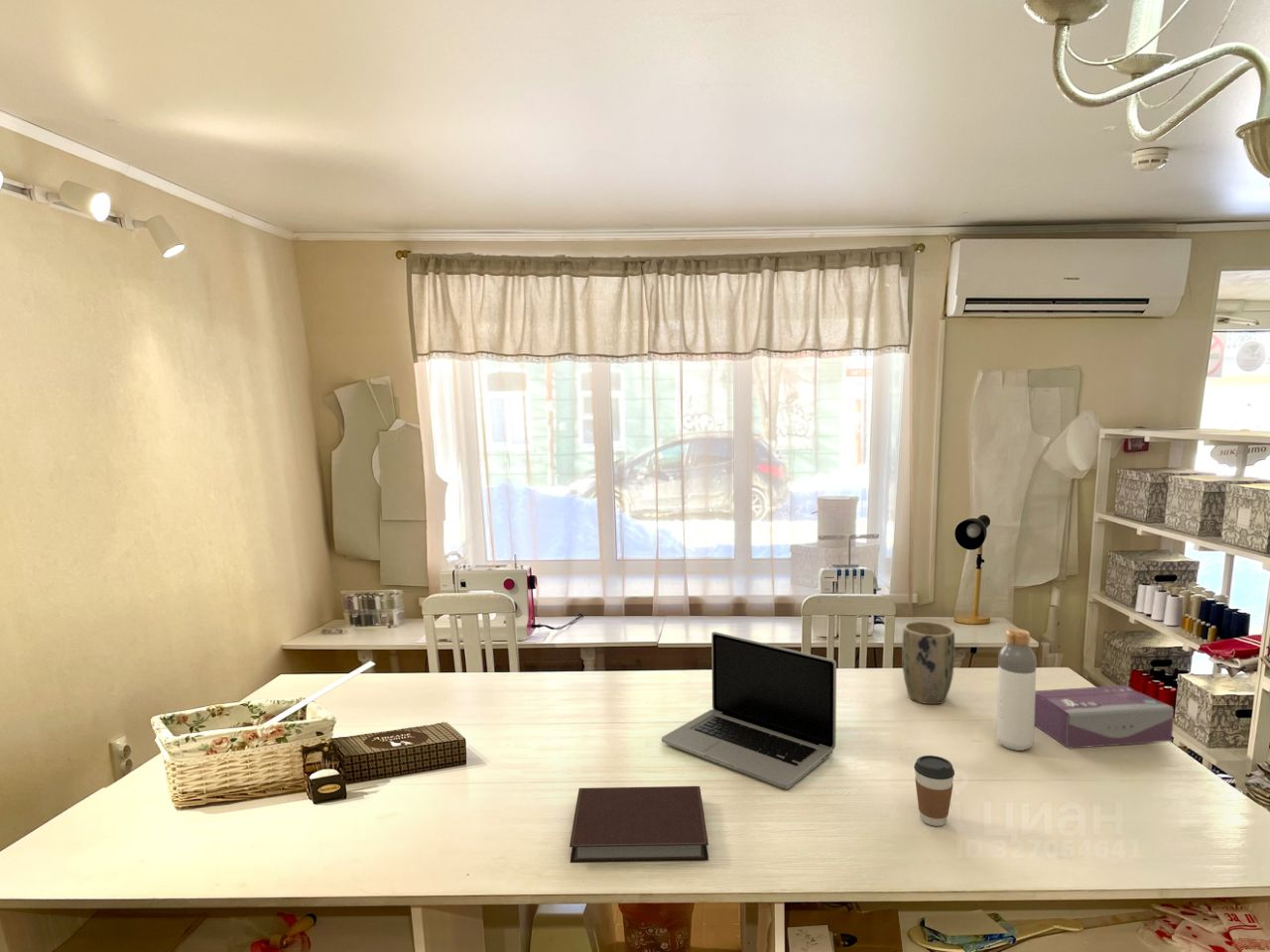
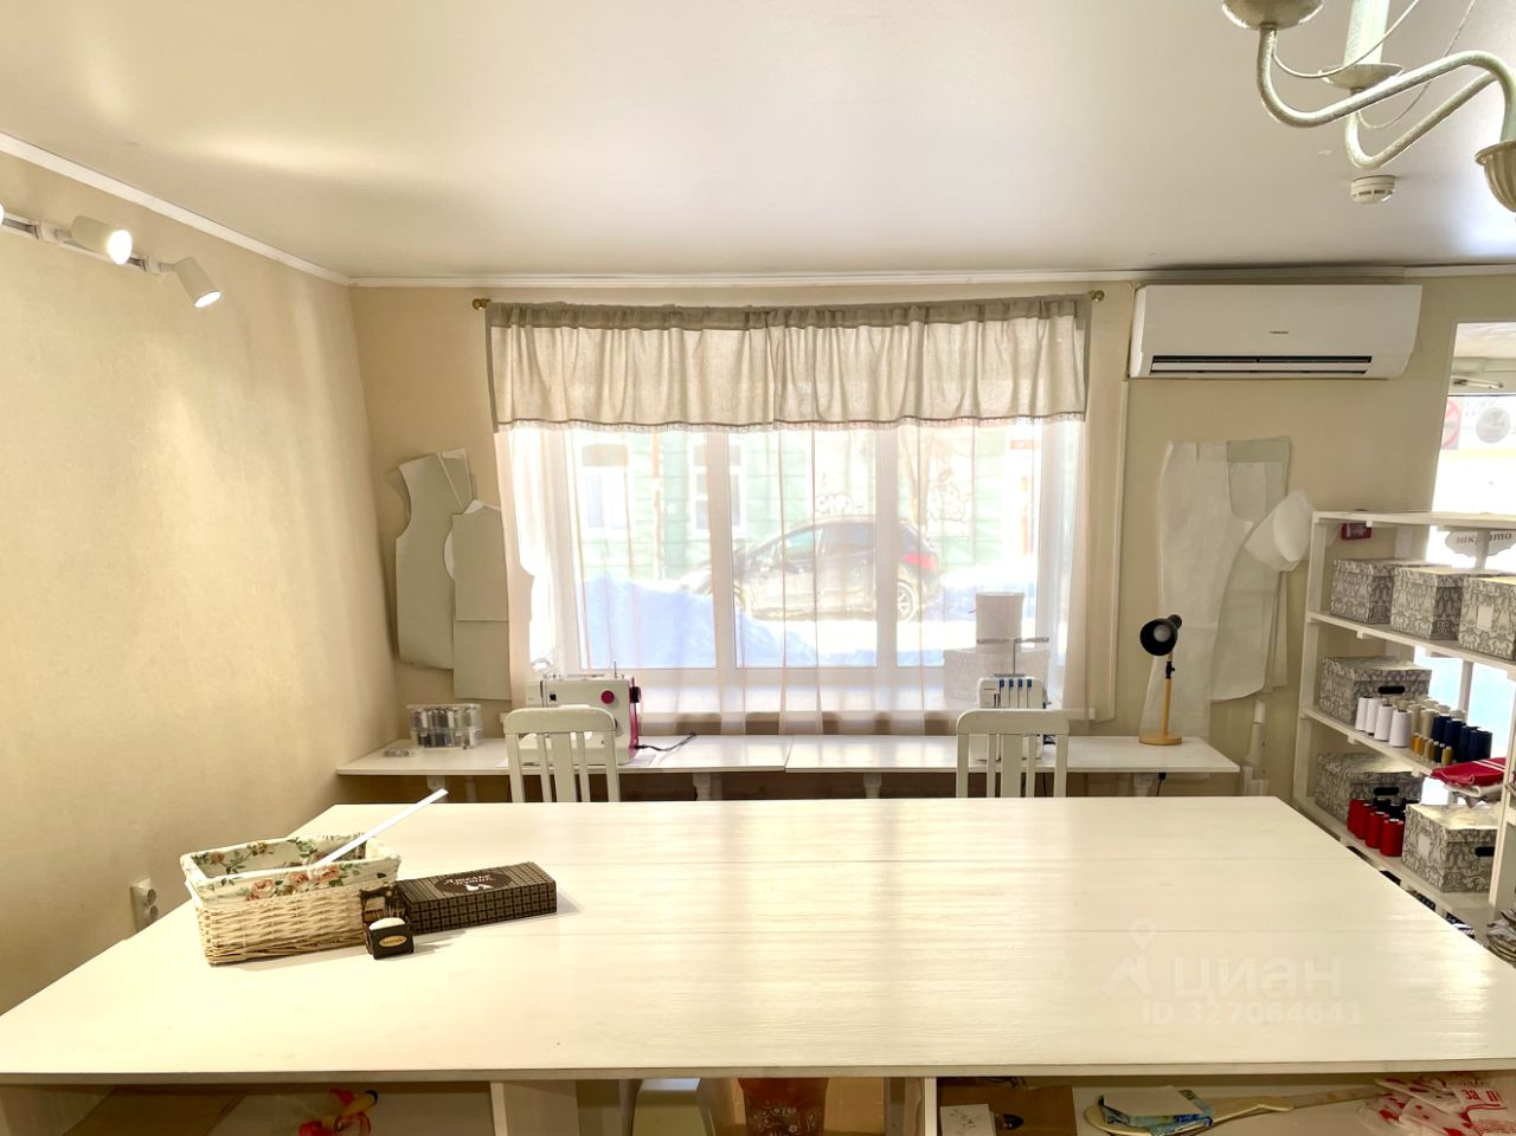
- tissue box [1034,684,1175,750]
- plant pot [901,621,955,705]
- bottle [995,628,1038,752]
- coffee cup [913,755,955,827]
- laptop [661,631,837,789]
- notebook [569,785,709,864]
